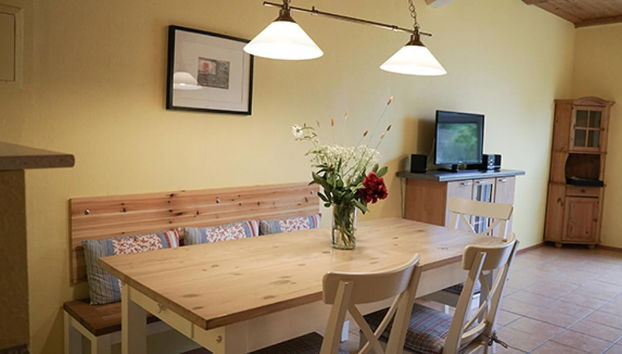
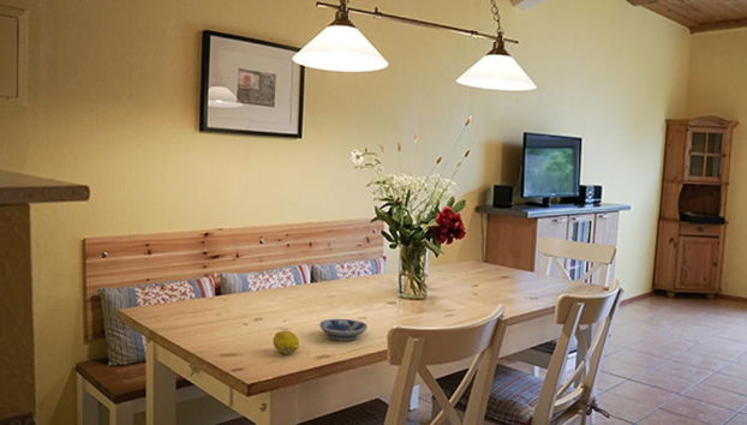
+ bowl [318,318,369,342]
+ fruit [273,330,300,355]
